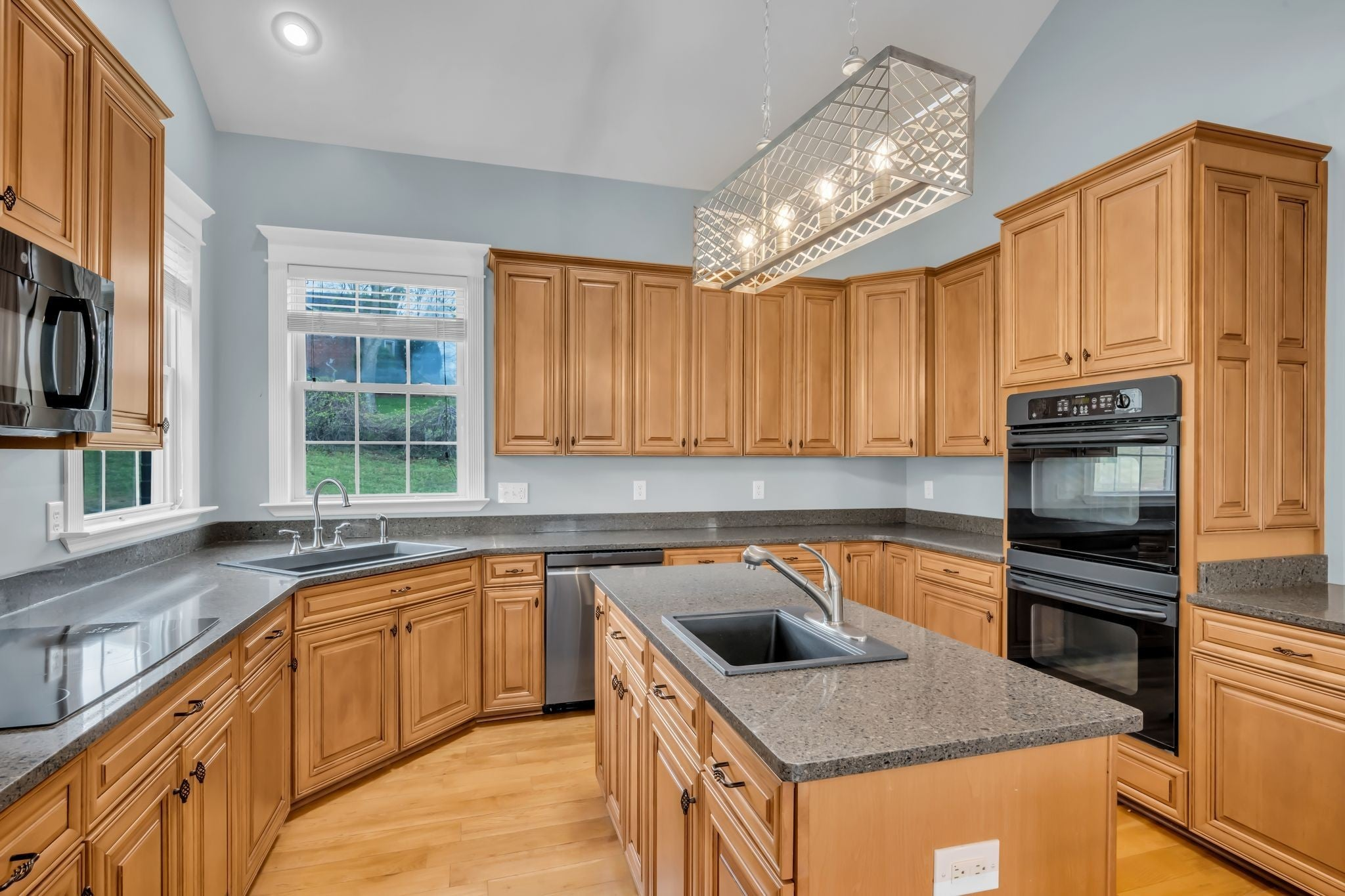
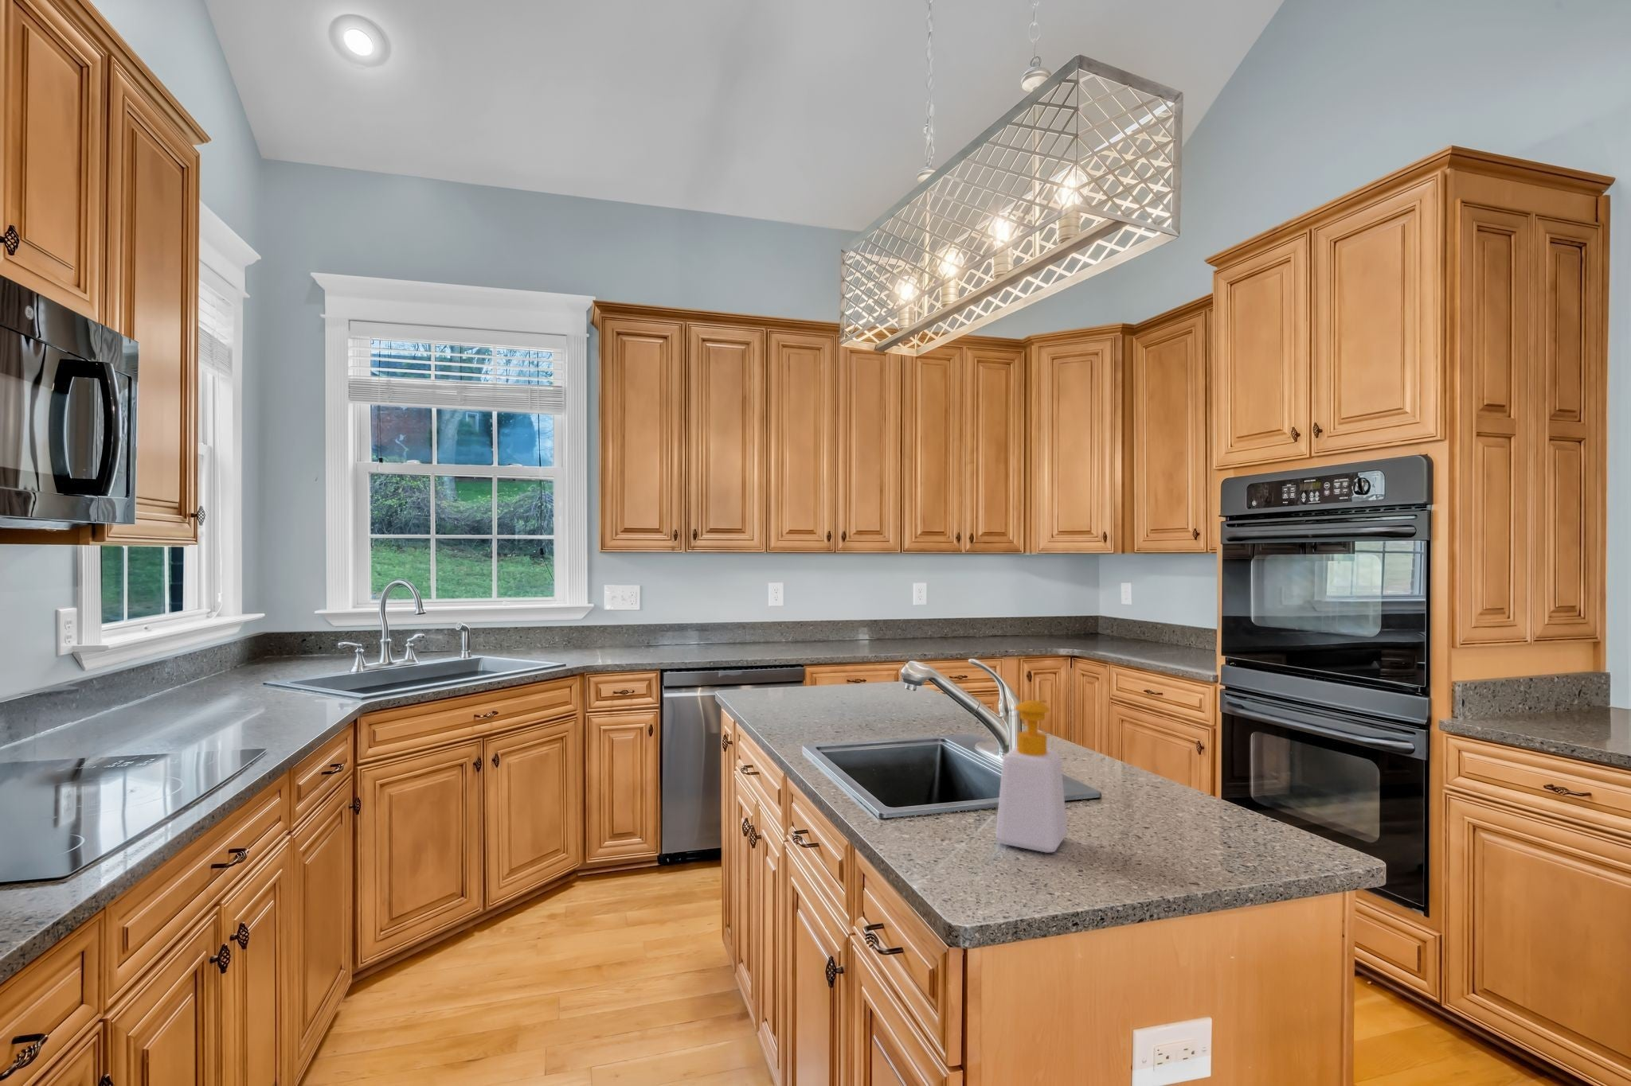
+ soap bottle [994,698,1068,853]
